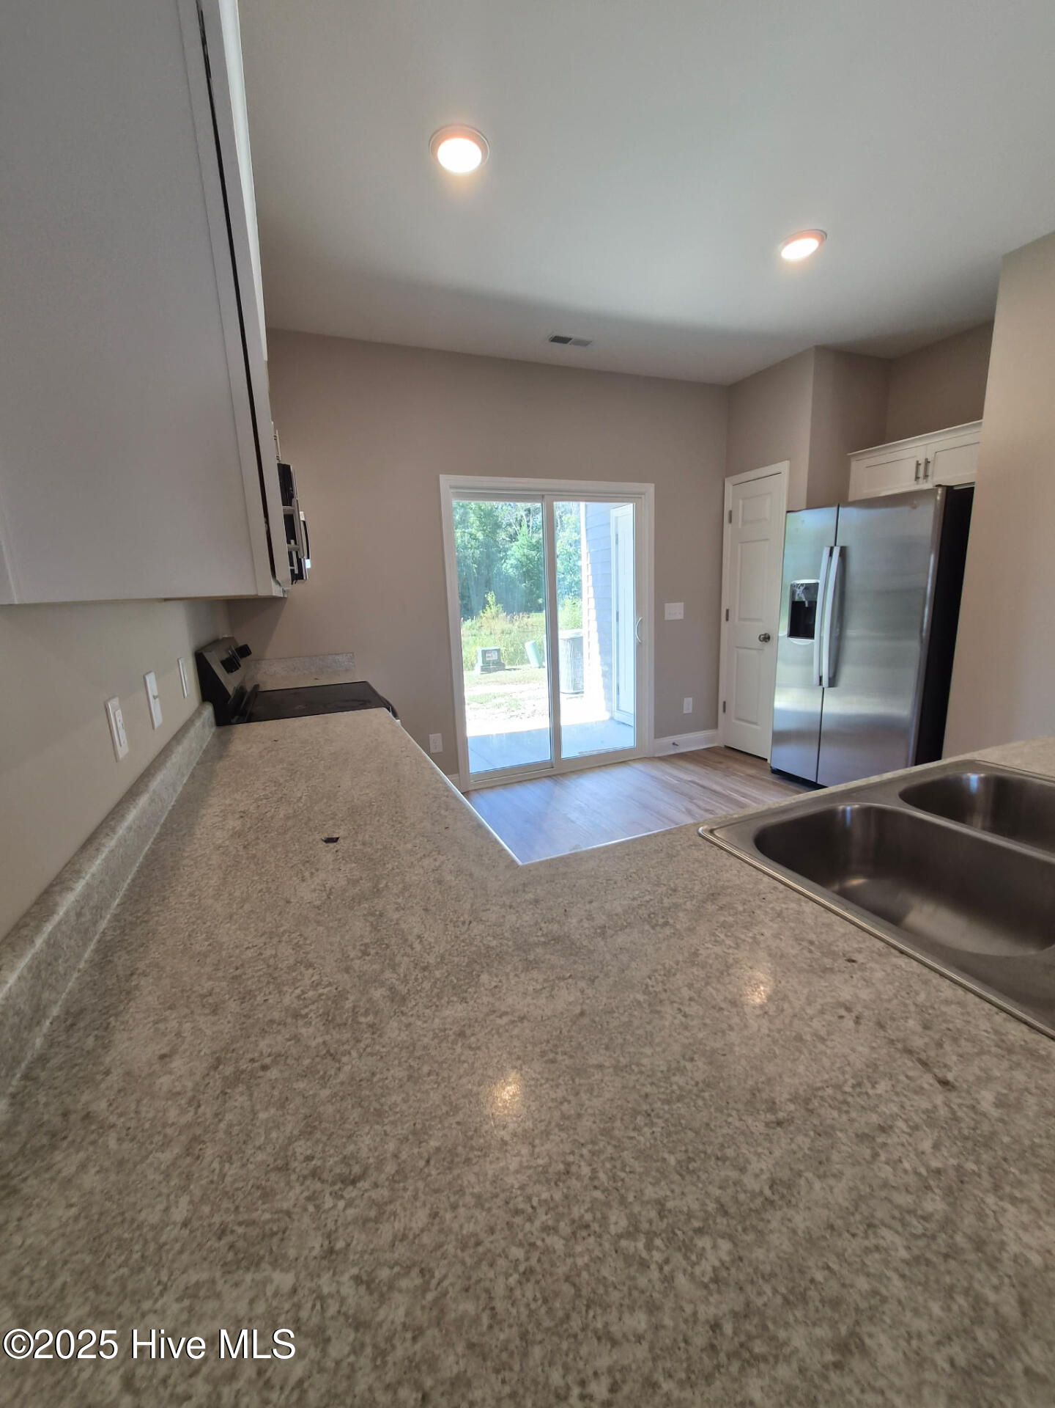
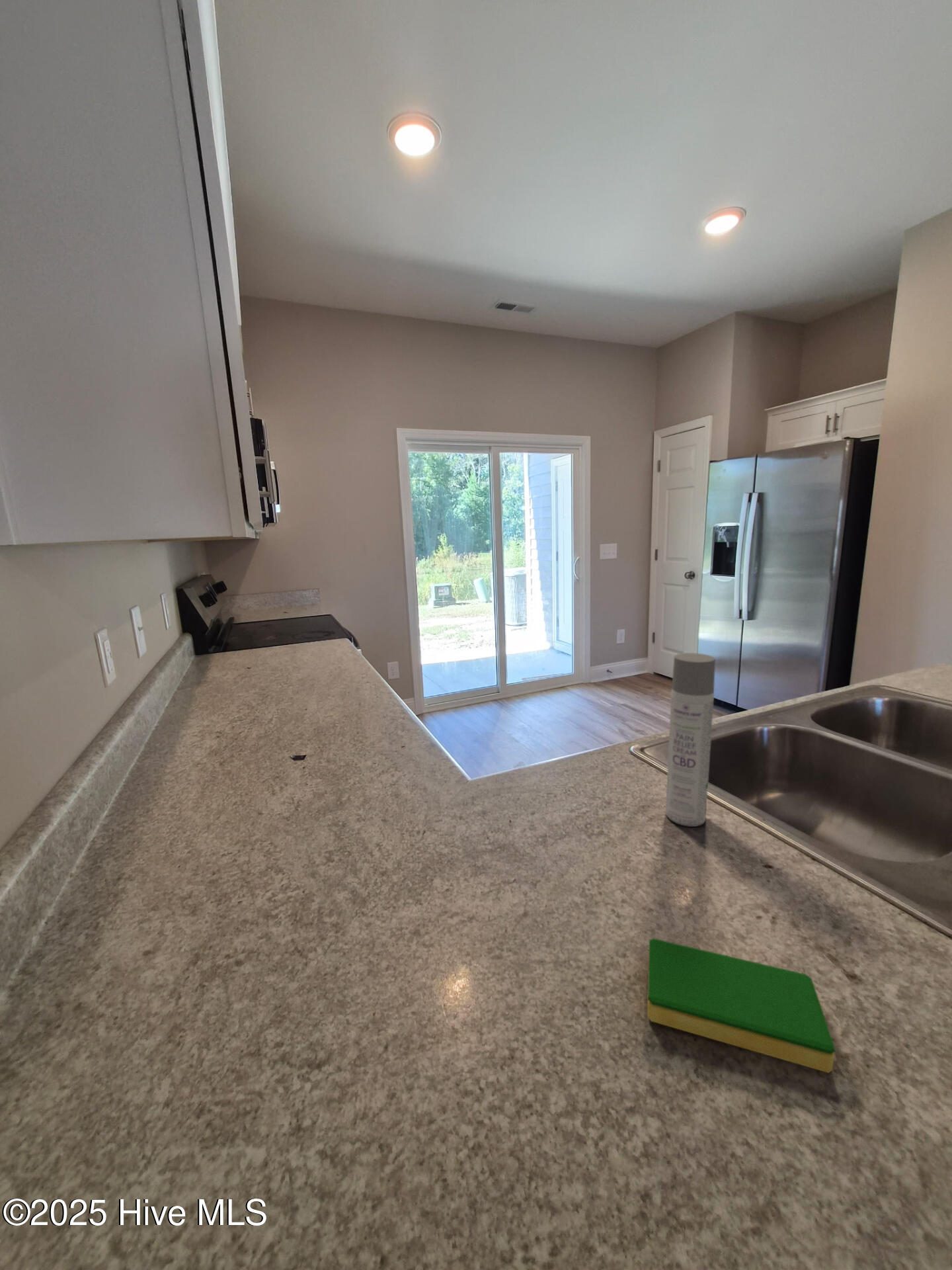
+ spray bottle [665,652,716,827]
+ dish sponge [647,937,836,1074]
